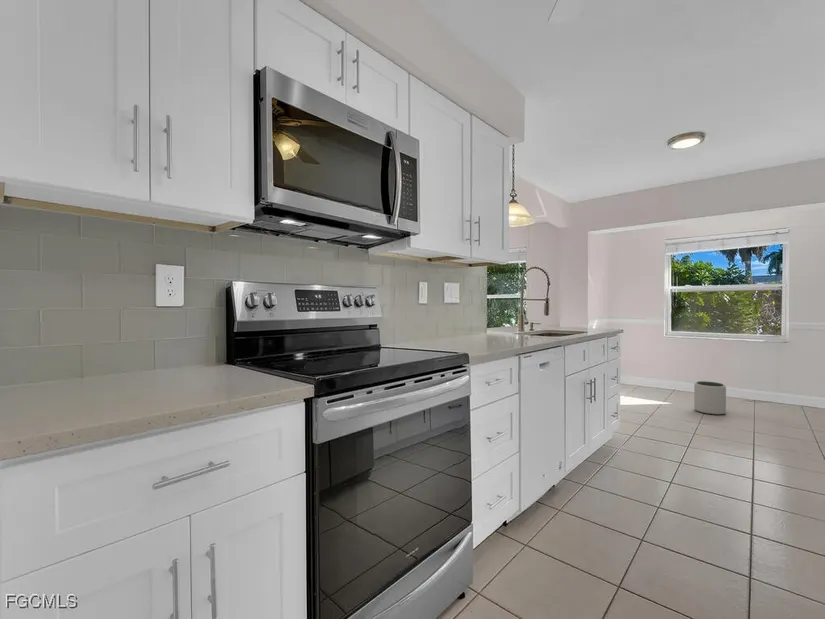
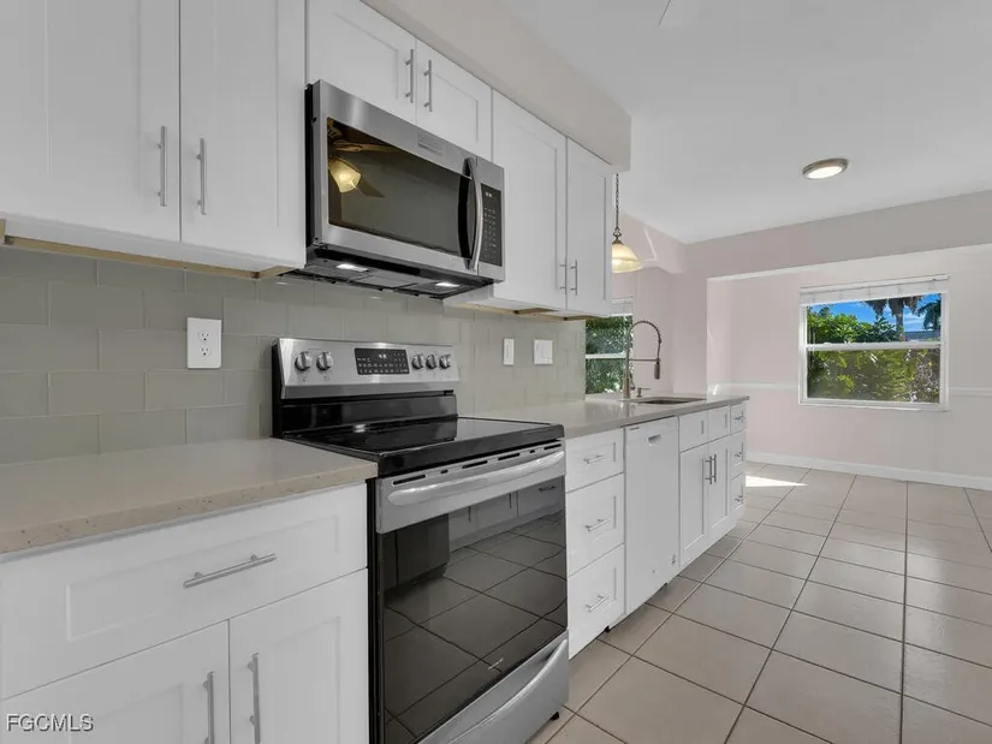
- plant pot [693,380,727,416]
